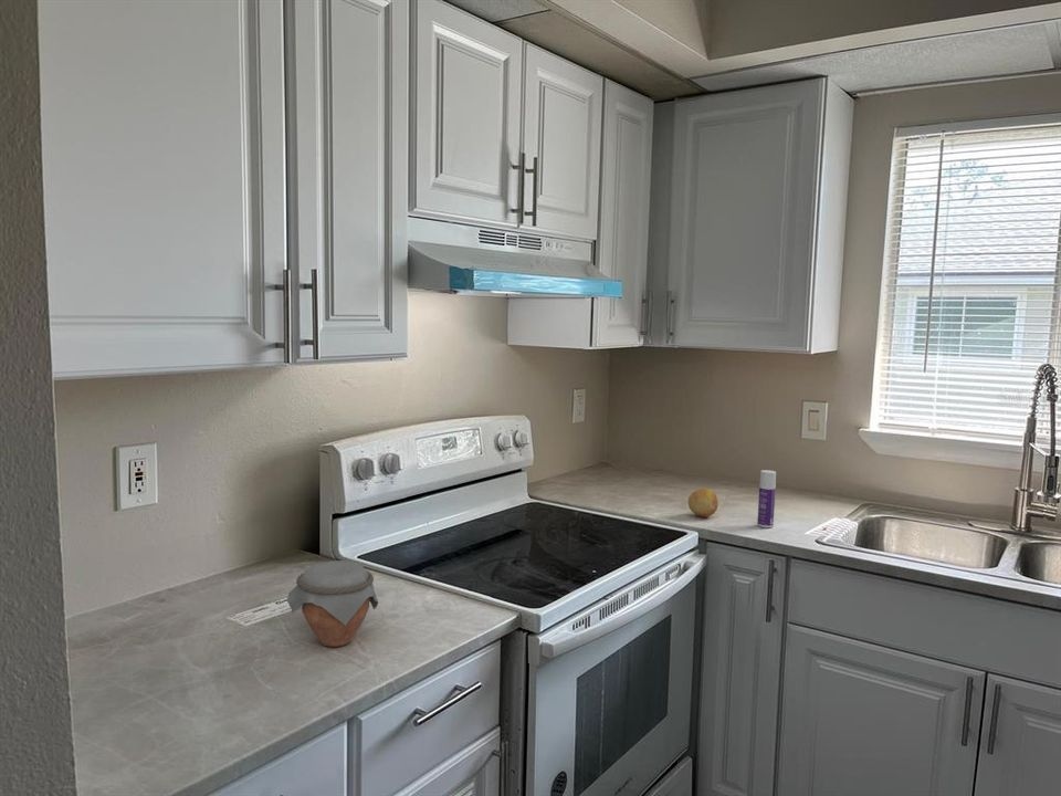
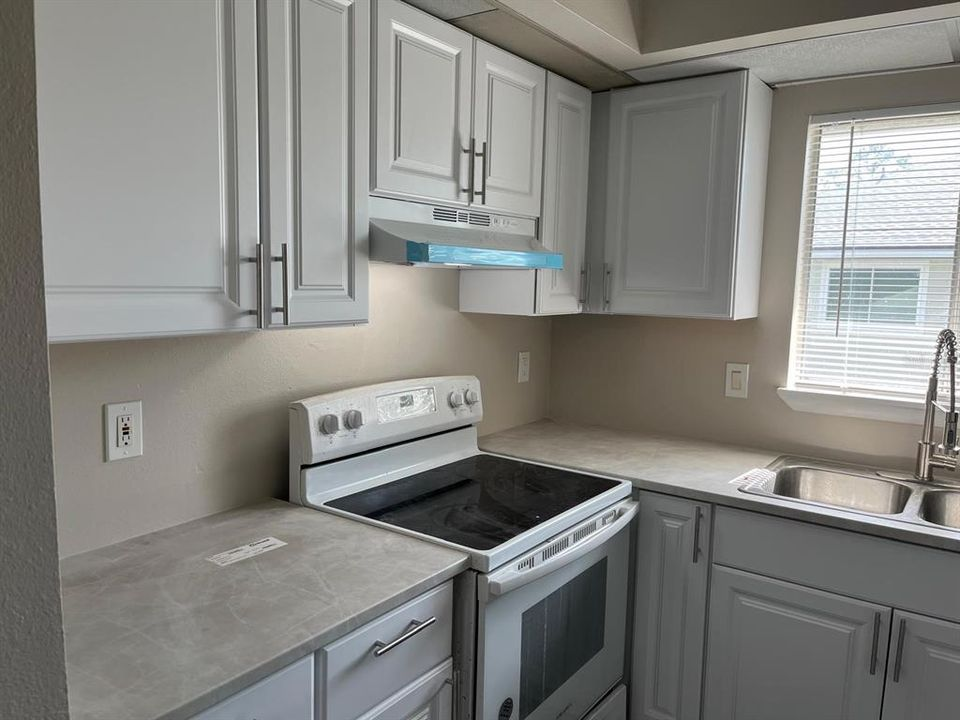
- bottle [756,469,777,528]
- jar [286,559,379,648]
- fruit [687,488,719,519]
